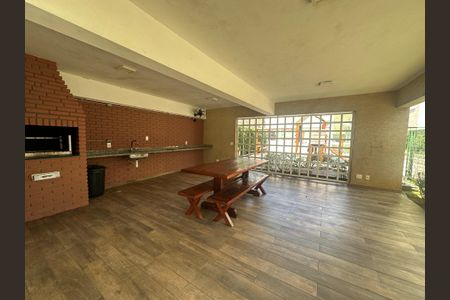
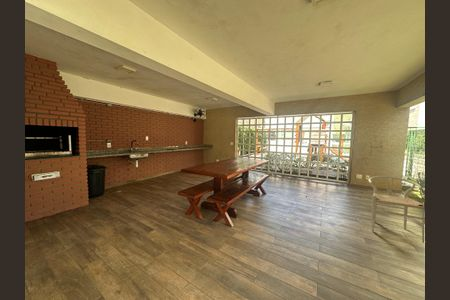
+ chair [368,175,425,244]
